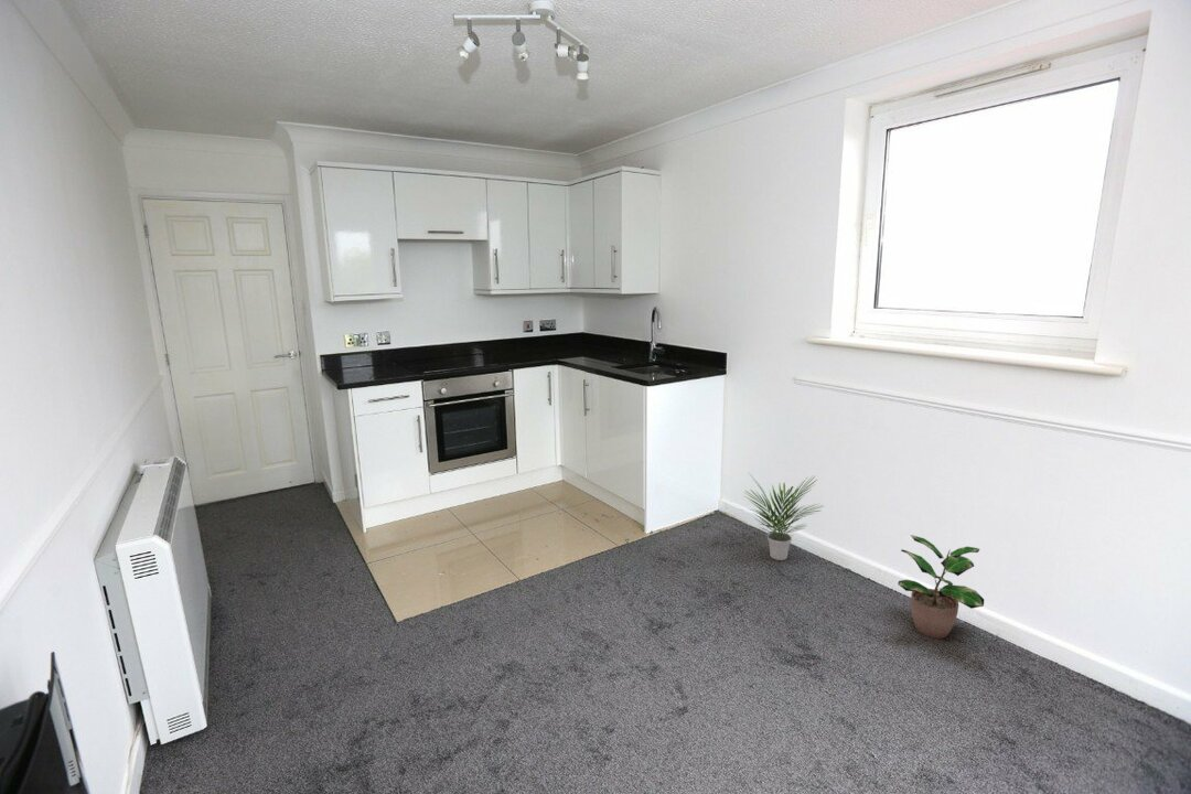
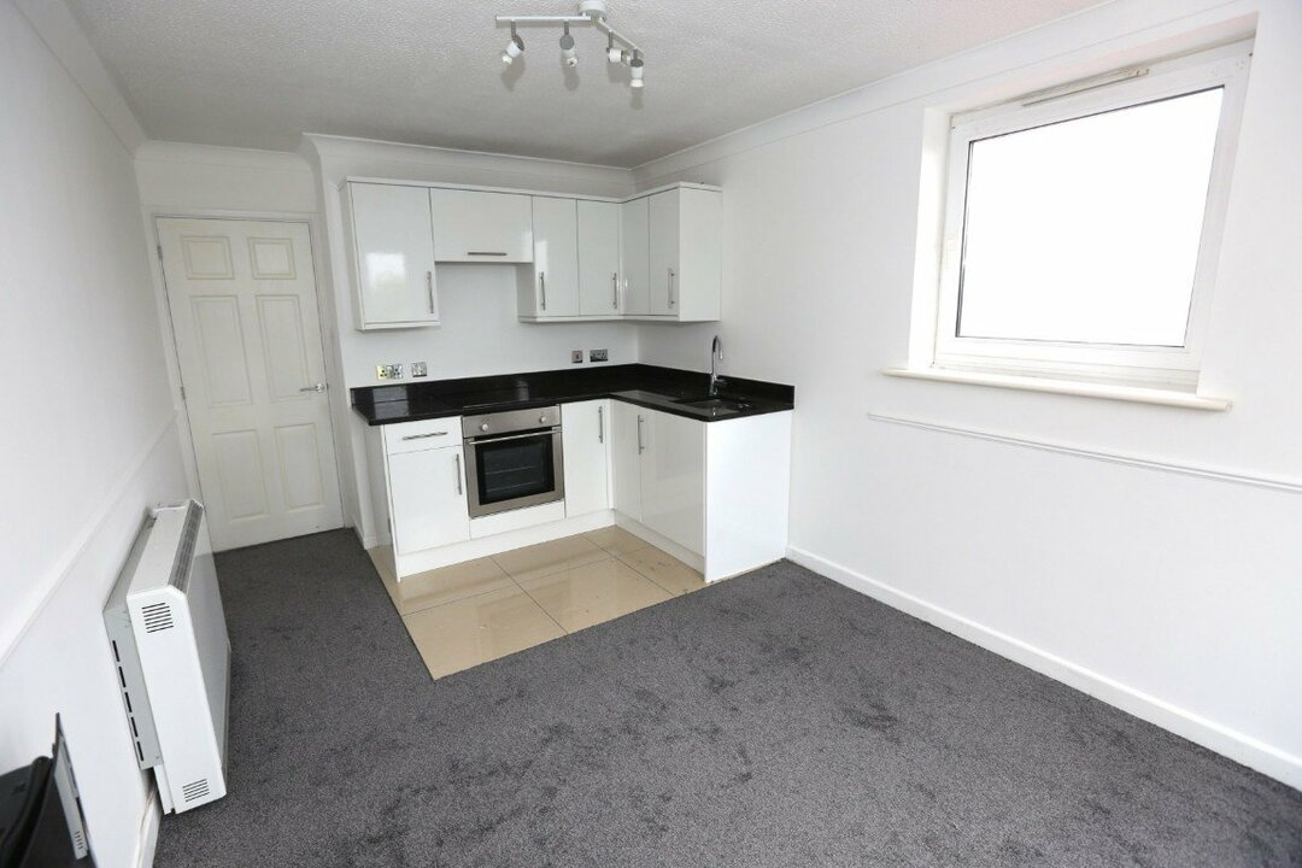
- potted plant [742,471,824,561]
- potted plant [897,534,985,640]
